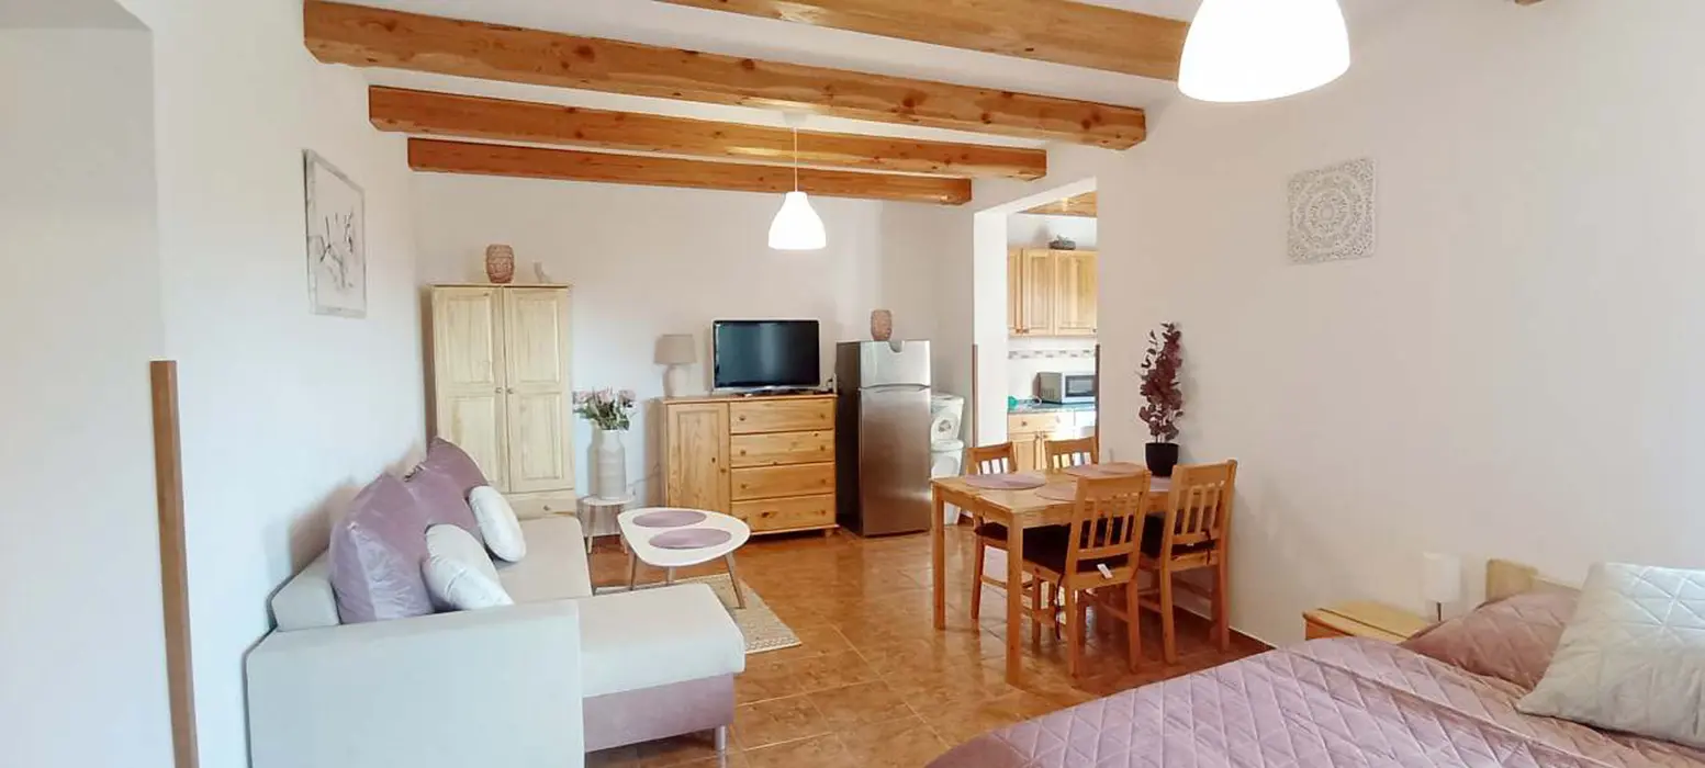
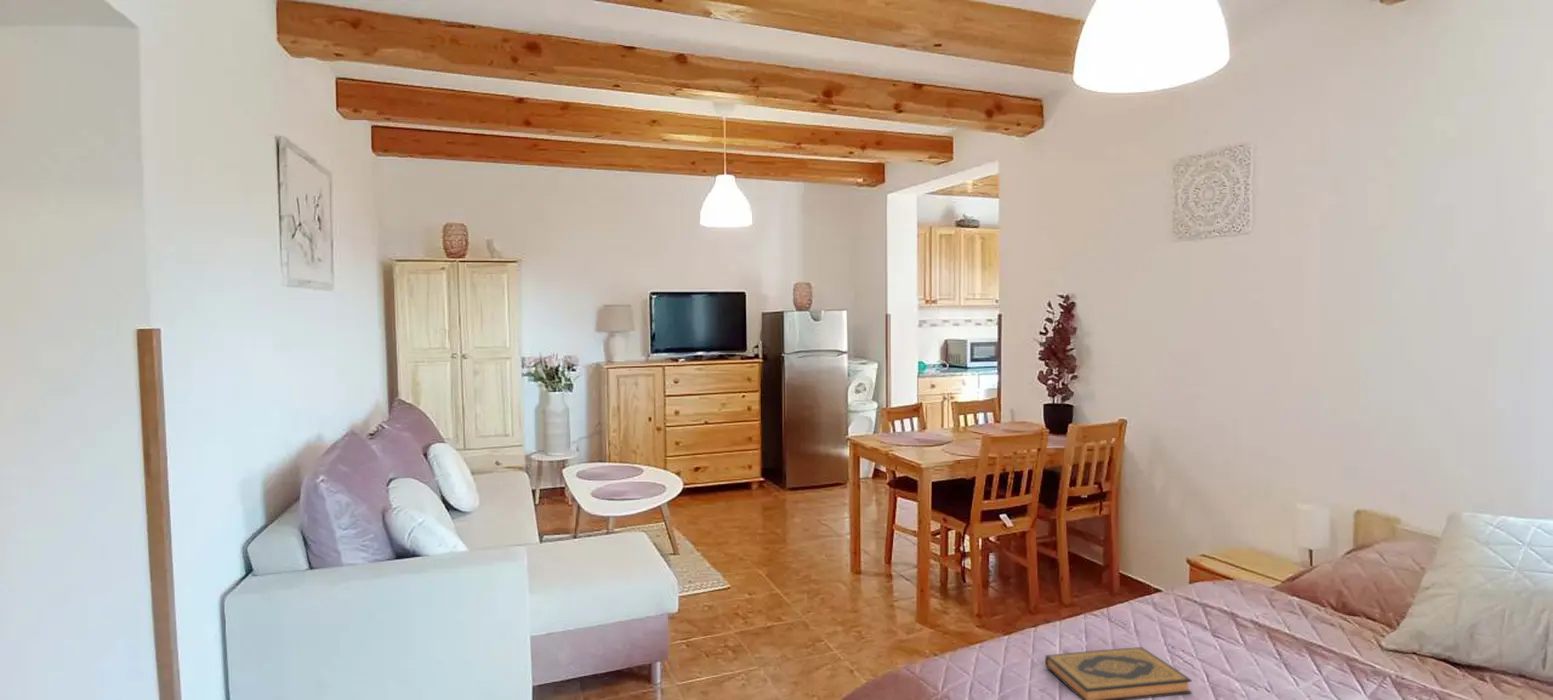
+ hardback book [1044,646,1193,700]
